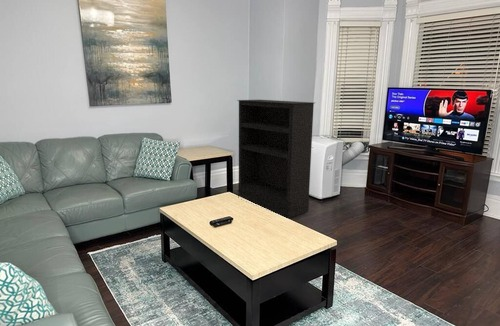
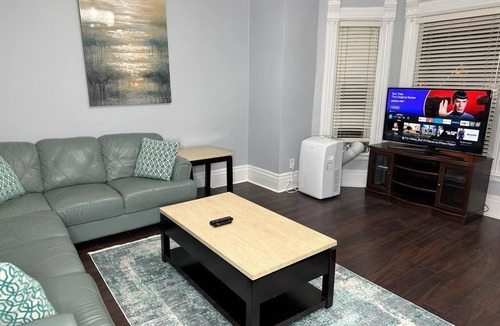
- bookshelf [236,99,315,219]
